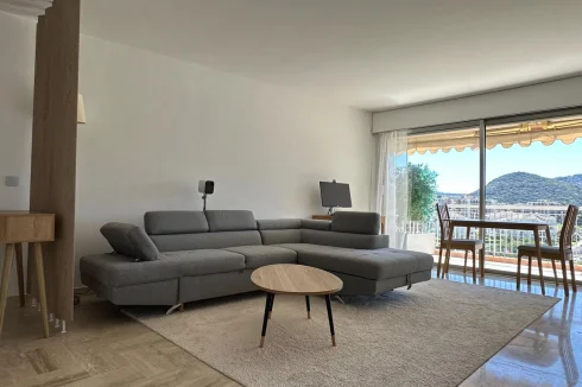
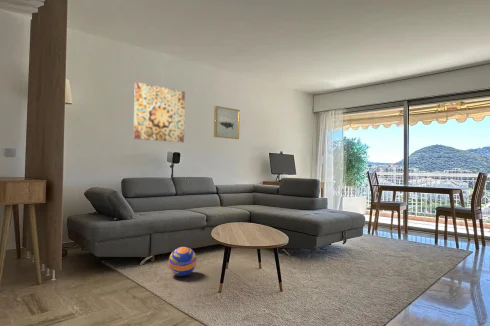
+ wall art [132,81,186,143]
+ wall art [213,105,241,140]
+ ball [168,246,198,277]
